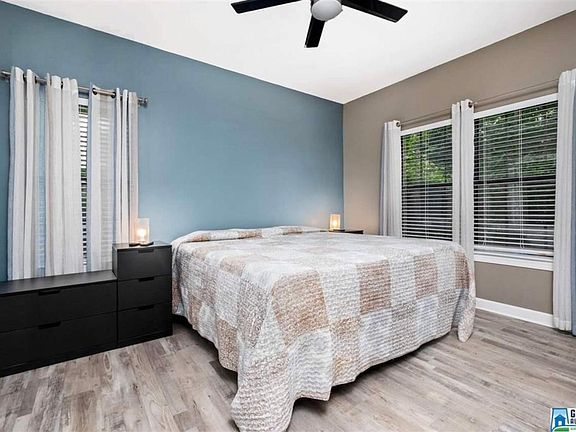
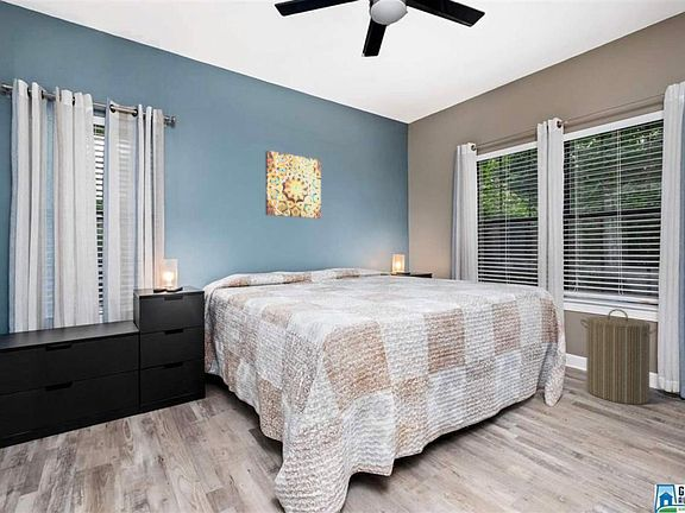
+ laundry hamper [579,308,659,405]
+ wall art [264,150,322,220]
